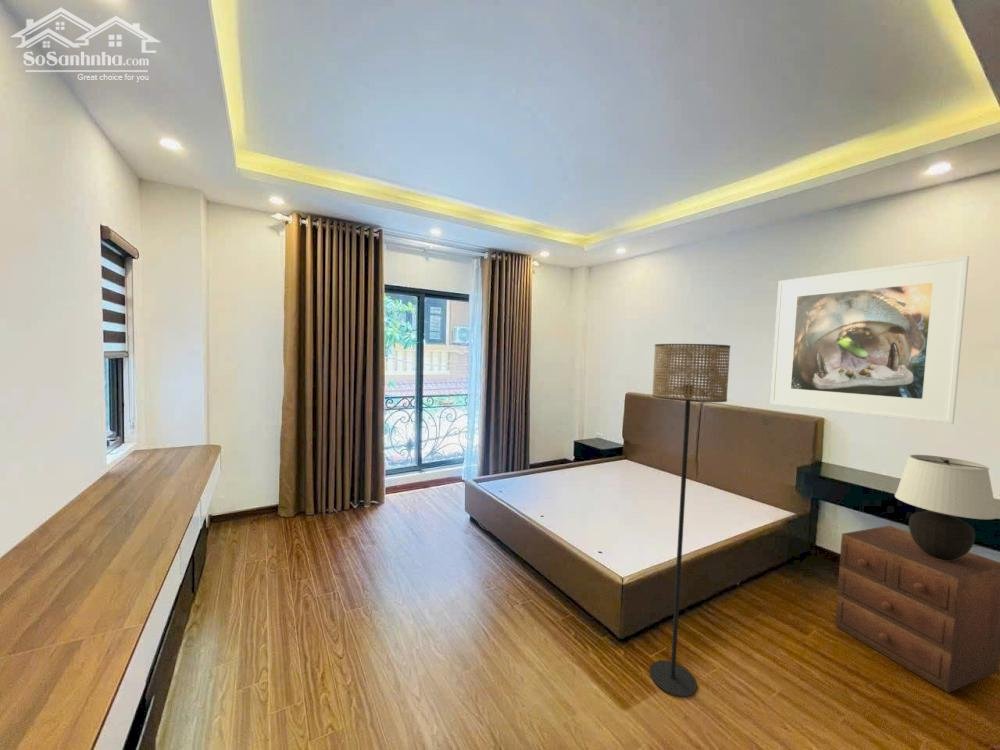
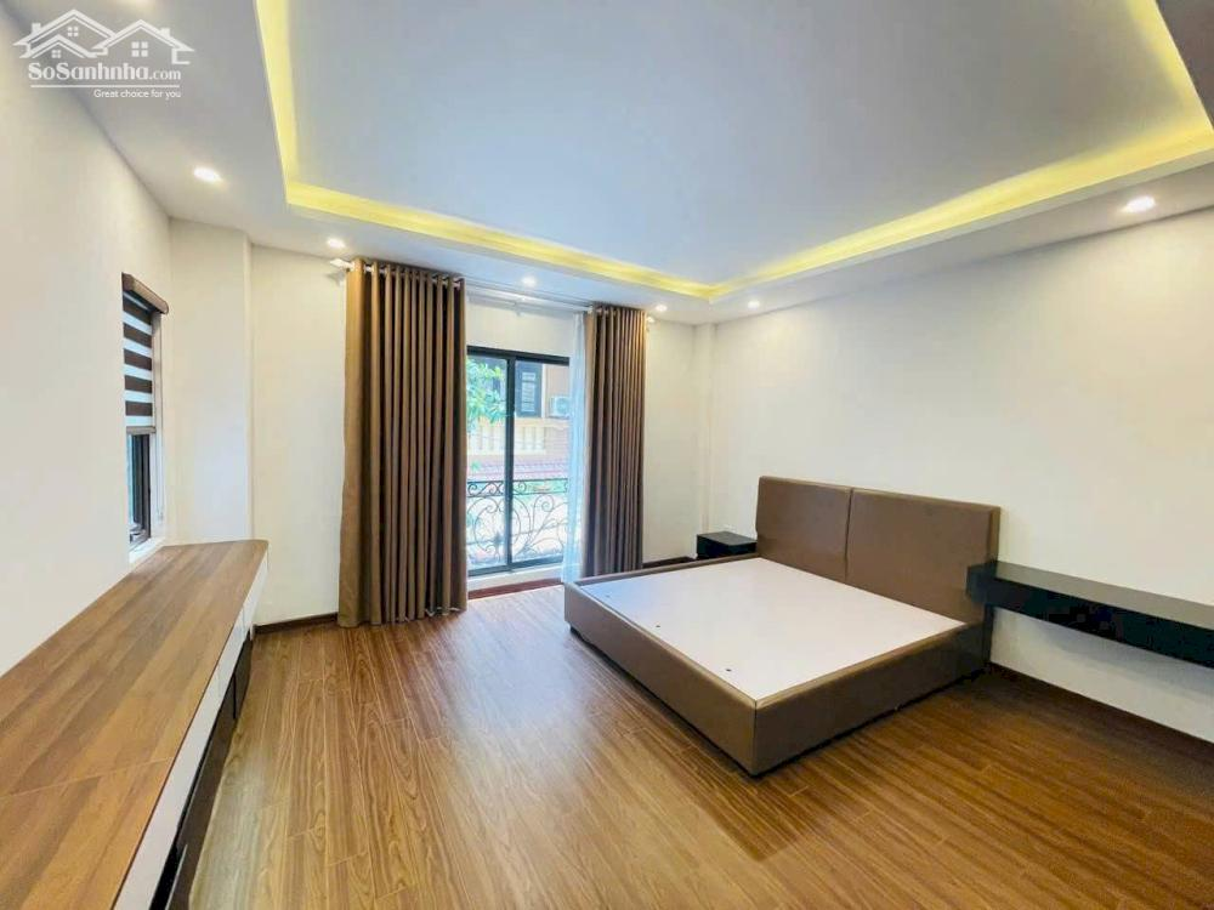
- floor lamp [649,343,731,698]
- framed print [769,255,970,425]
- table lamp [894,454,999,560]
- nightstand [834,525,1000,694]
